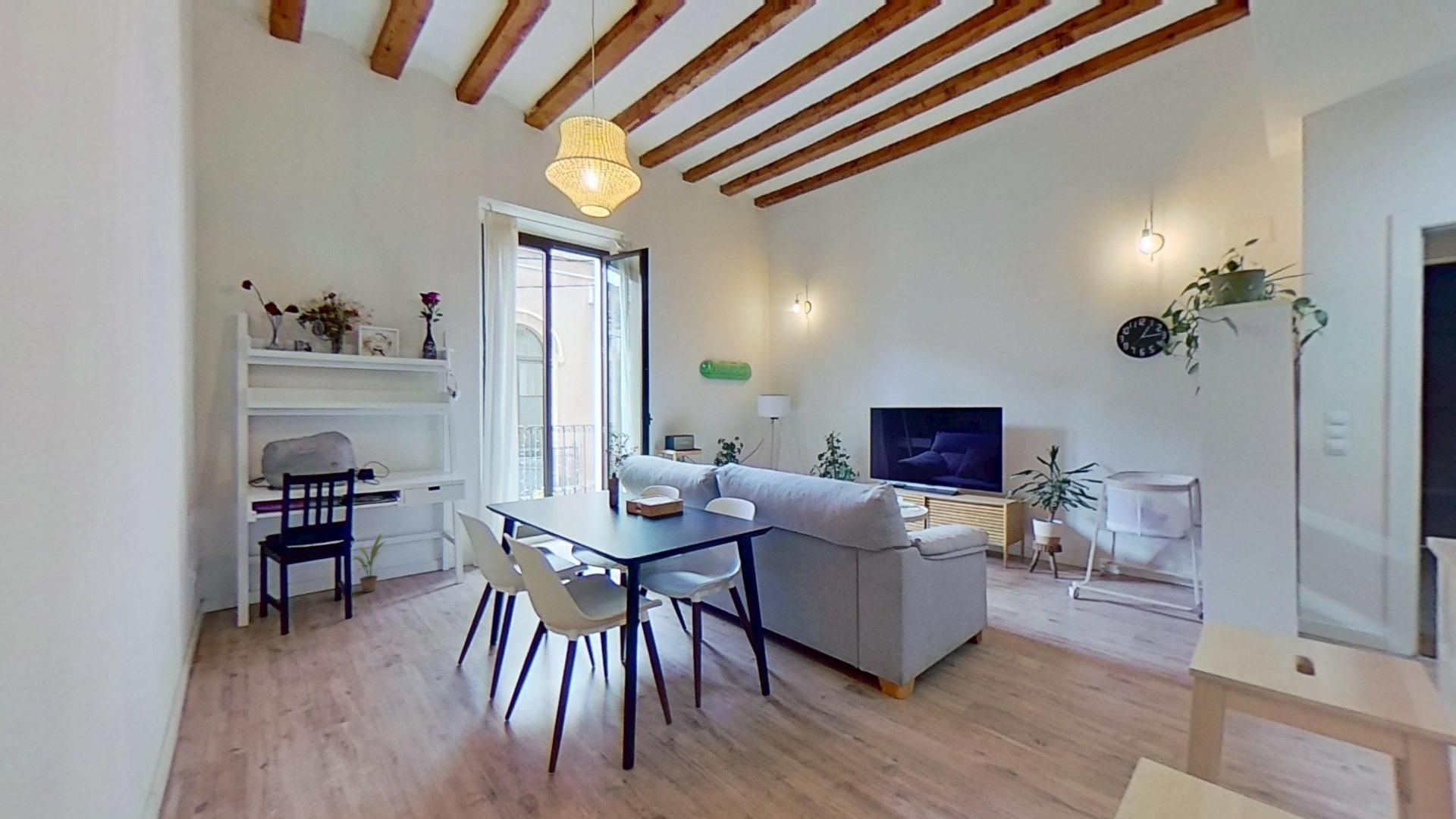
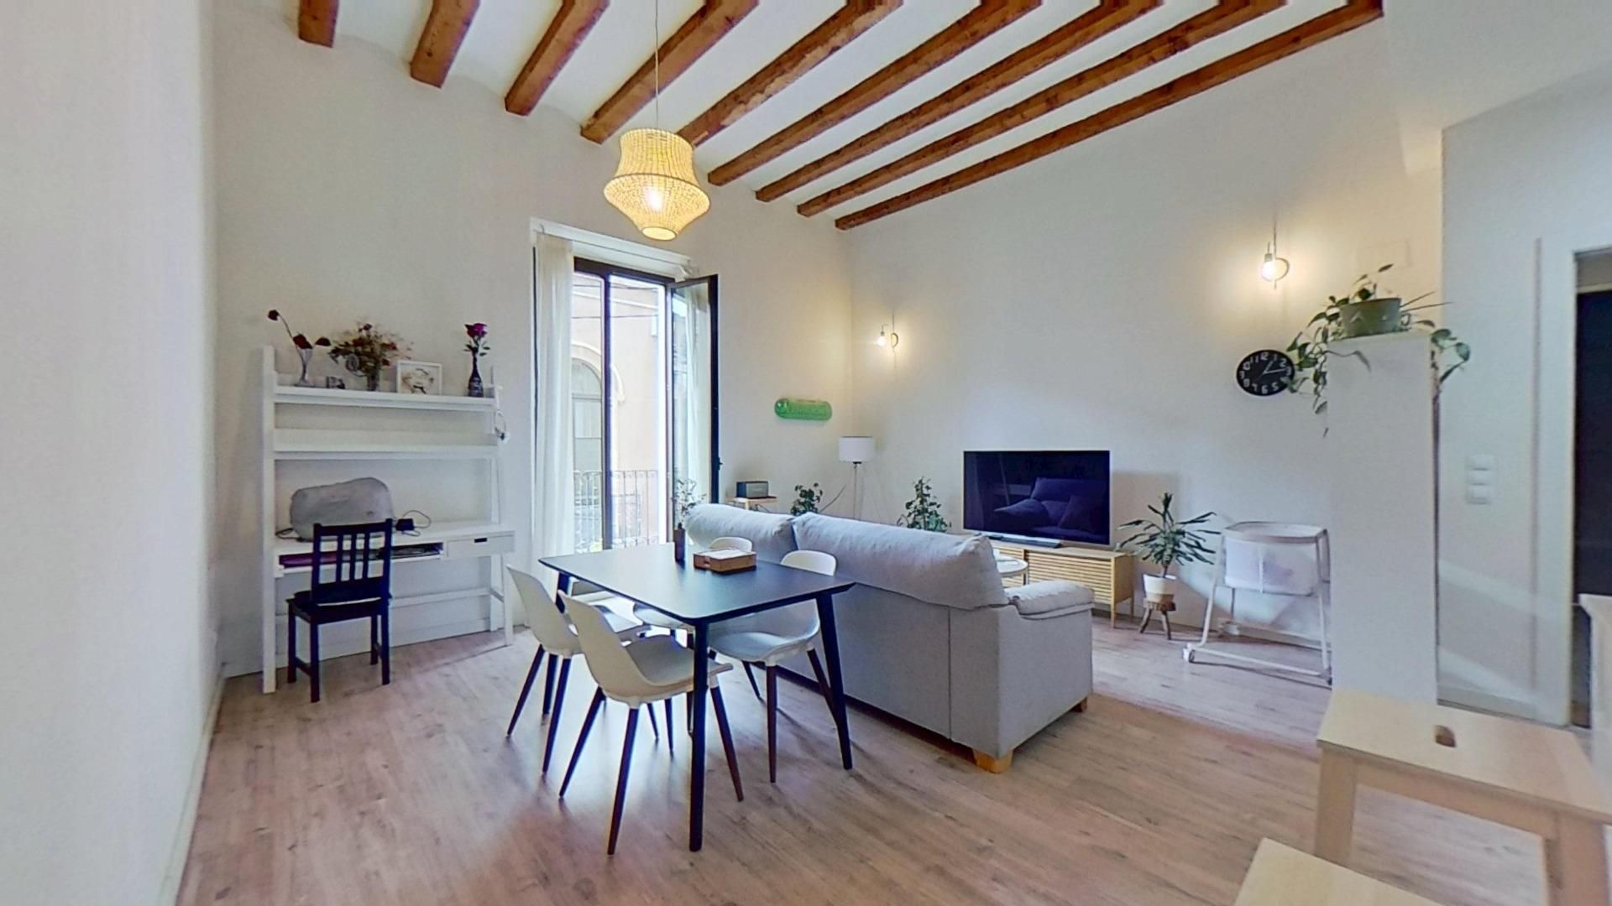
- potted plant [351,532,393,593]
